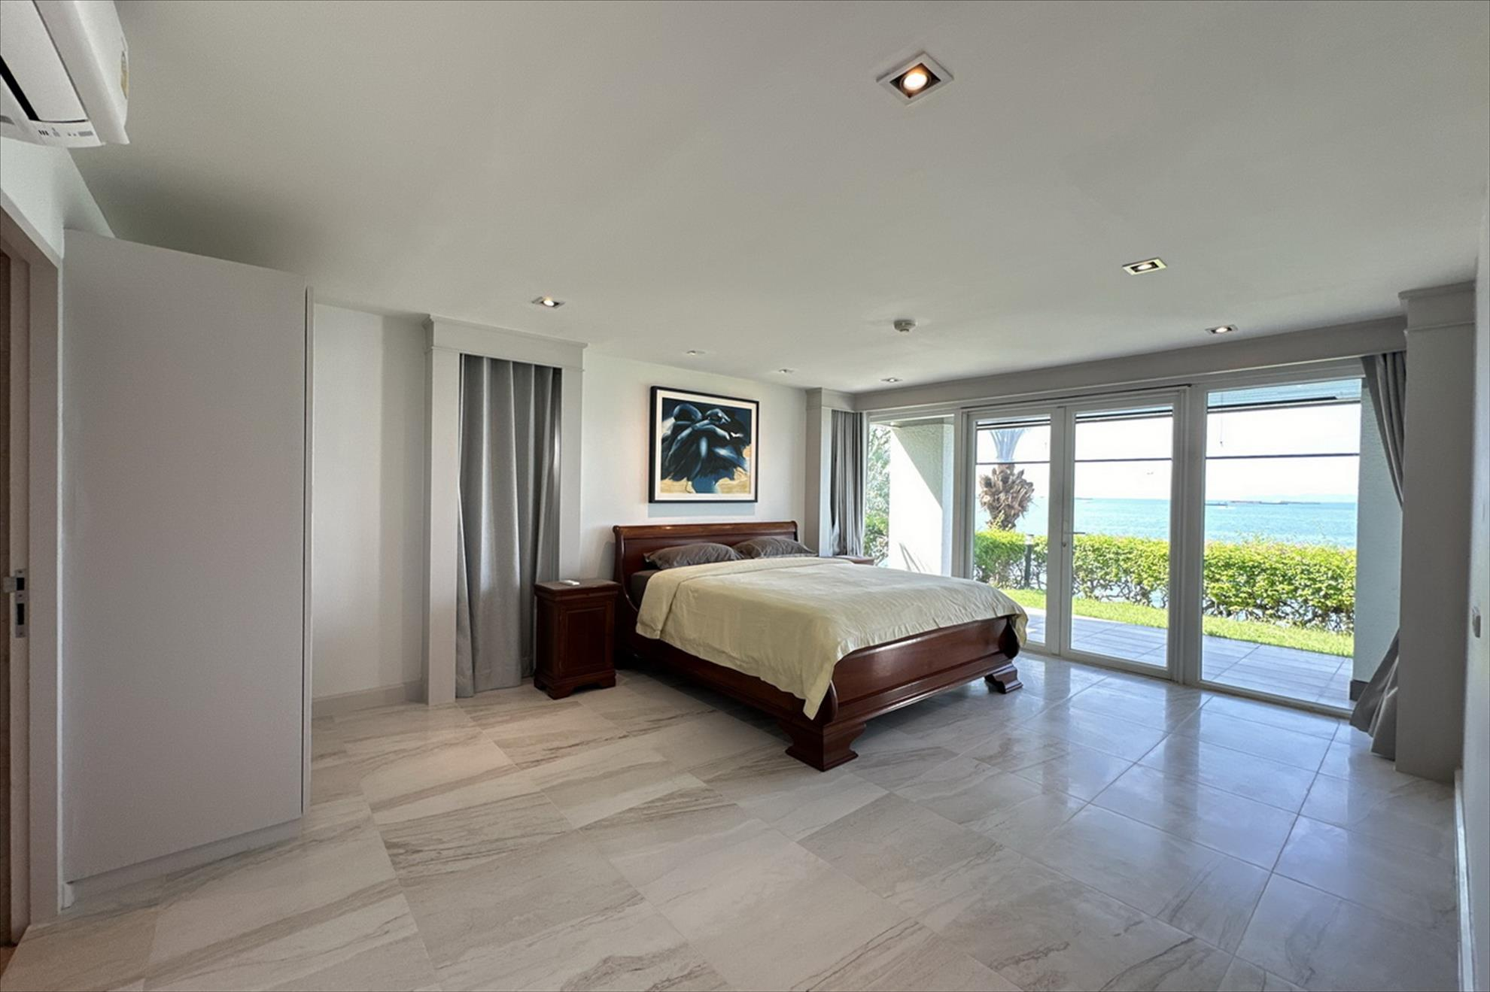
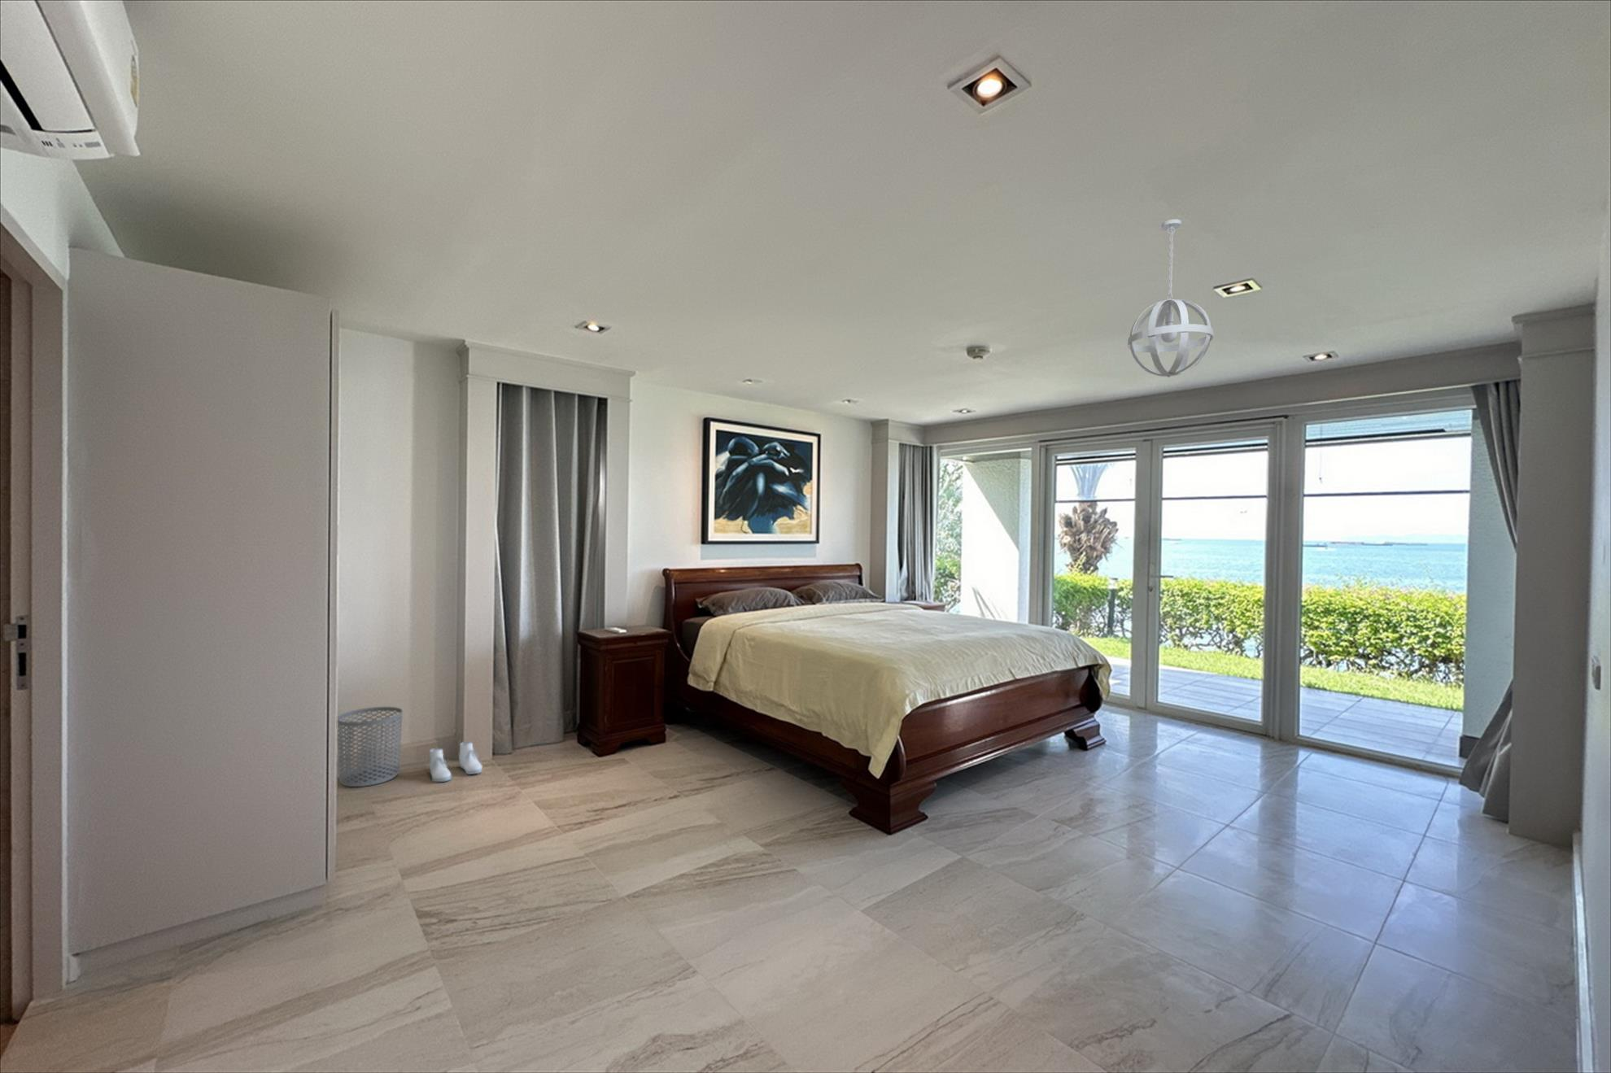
+ boots [429,741,483,782]
+ pendant light [1127,218,1215,378]
+ waste bin [337,707,404,788]
